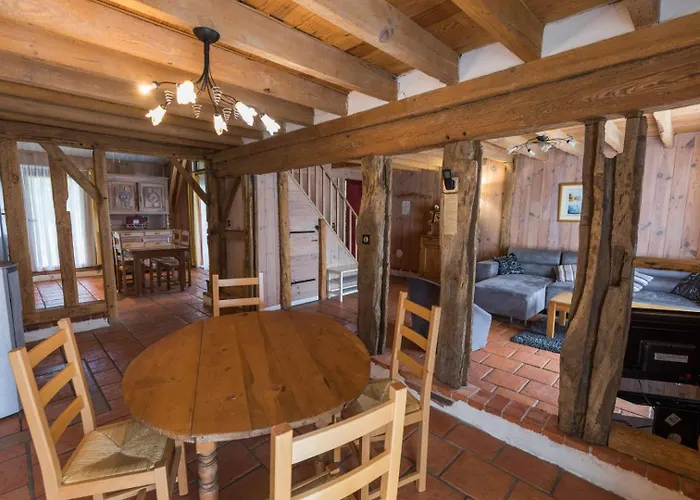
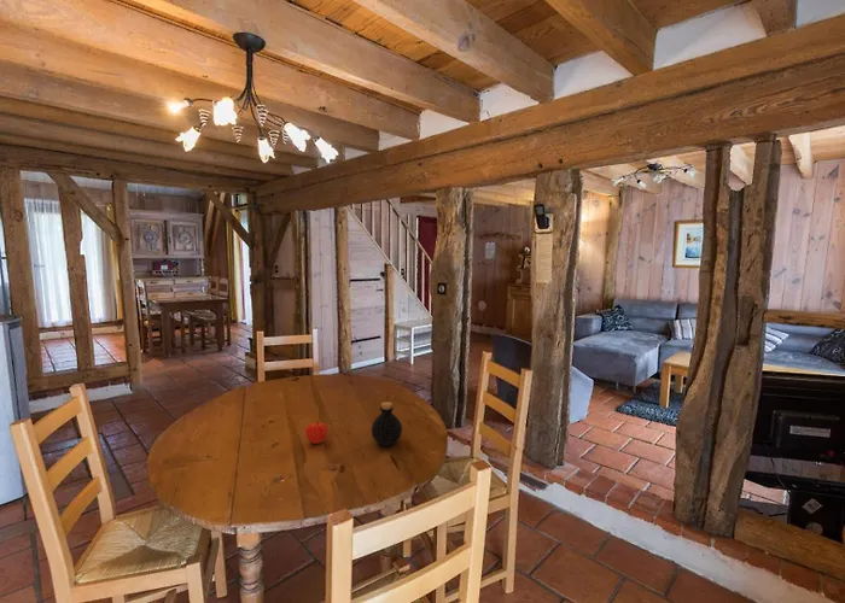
+ fruit [304,420,328,445]
+ bottle [371,400,403,447]
